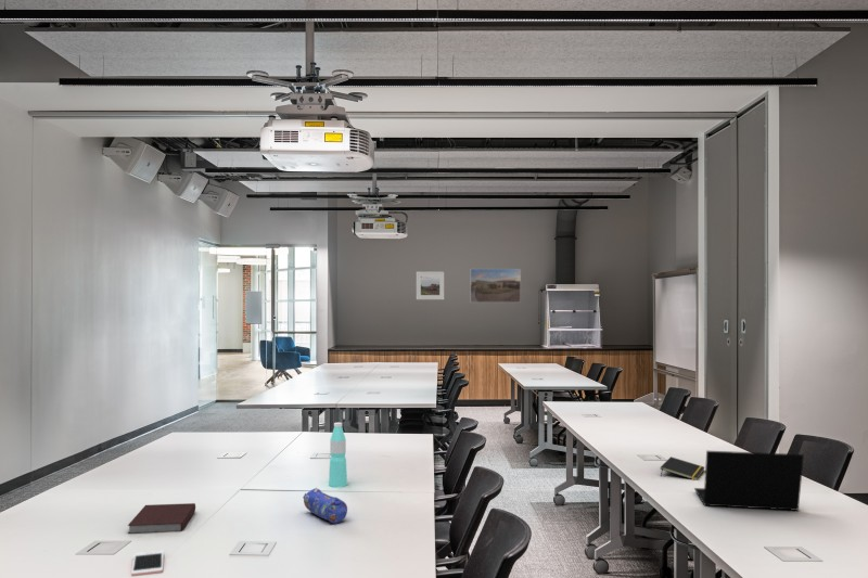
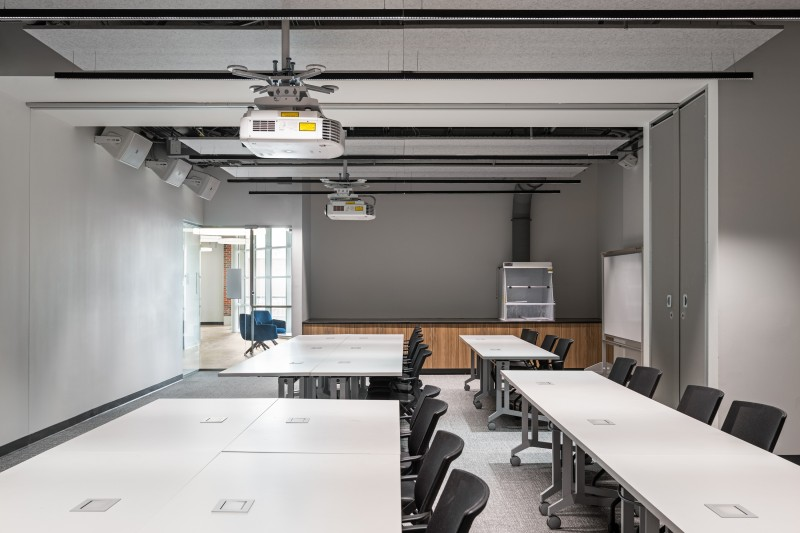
- water bottle [328,422,348,488]
- laptop [693,449,805,512]
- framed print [416,271,445,300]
- pencil case [302,487,348,525]
- notepad [660,455,705,481]
- notebook [127,502,196,535]
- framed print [470,268,522,304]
- cell phone [130,550,165,577]
